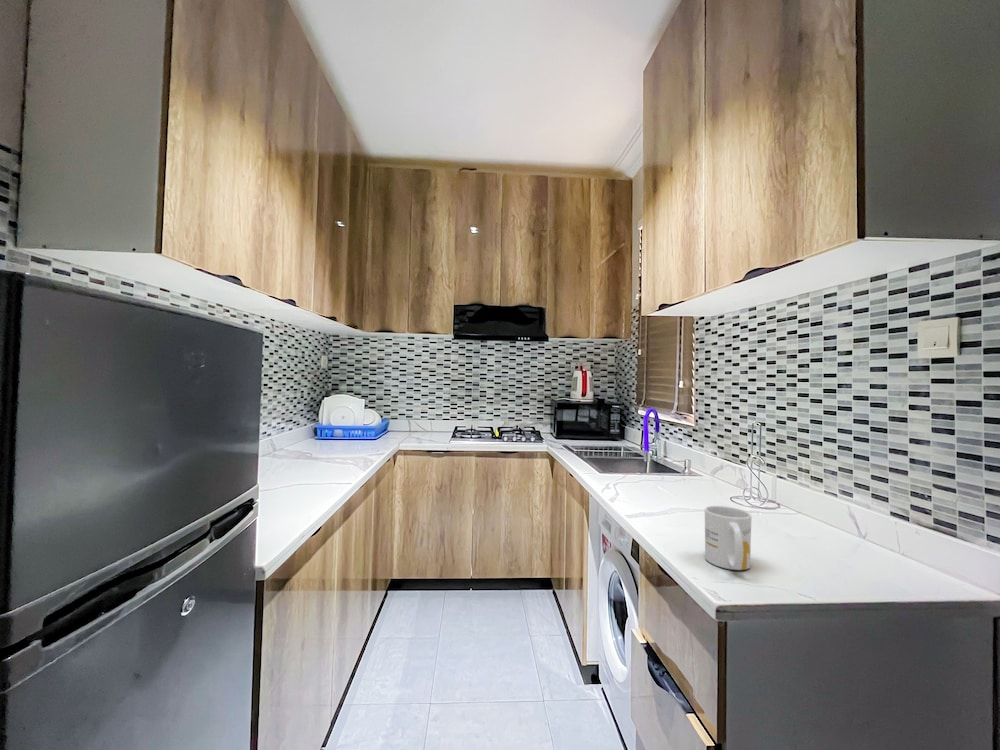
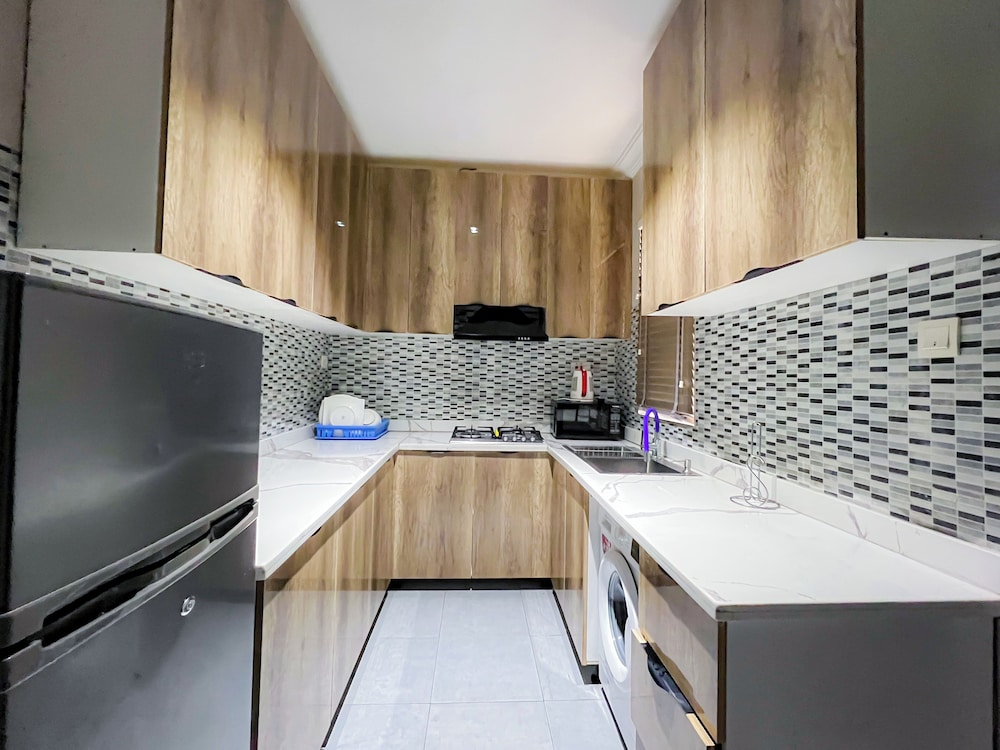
- mug [704,505,752,571]
